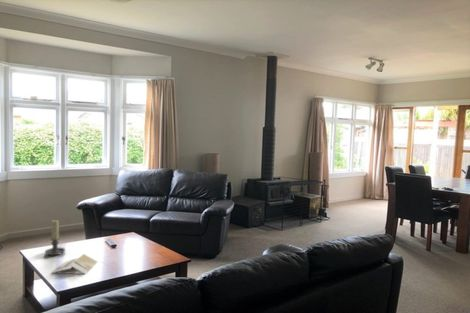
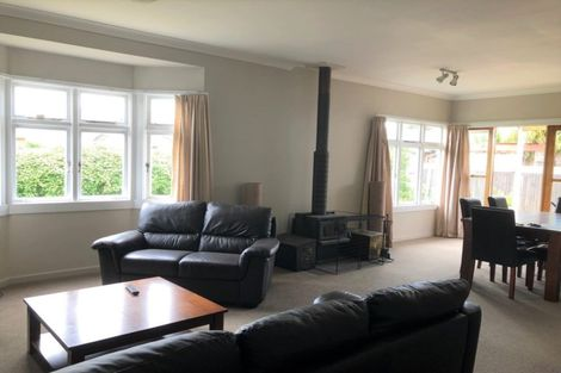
- candle holder [44,219,66,258]
- brochure [51,253,98,275]
